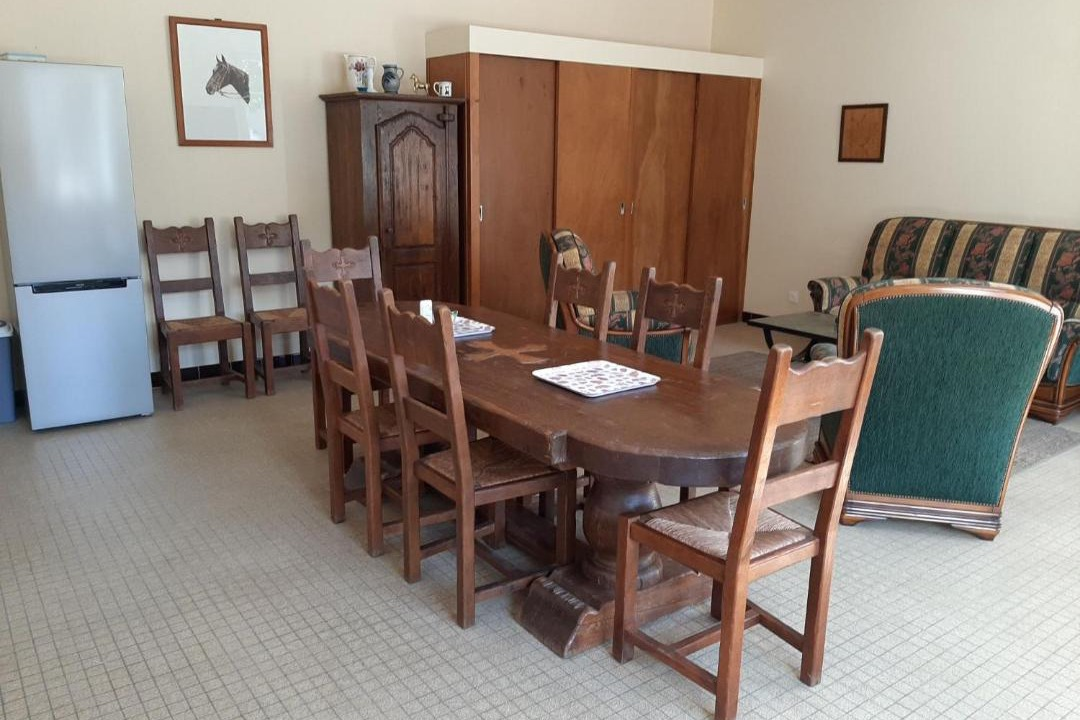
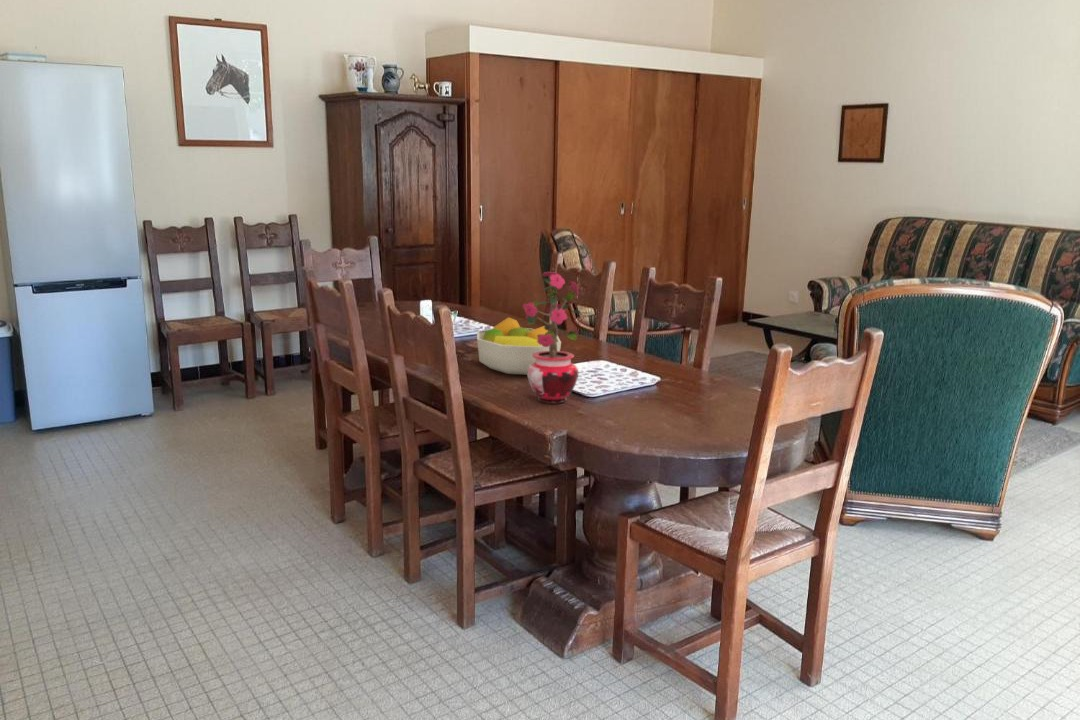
+ fruit bowl [476,316,562,376]
+ potted plant [522,266,593,405]
